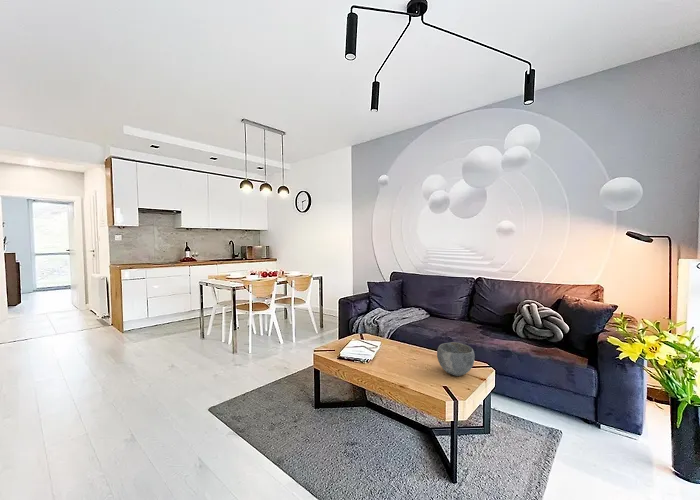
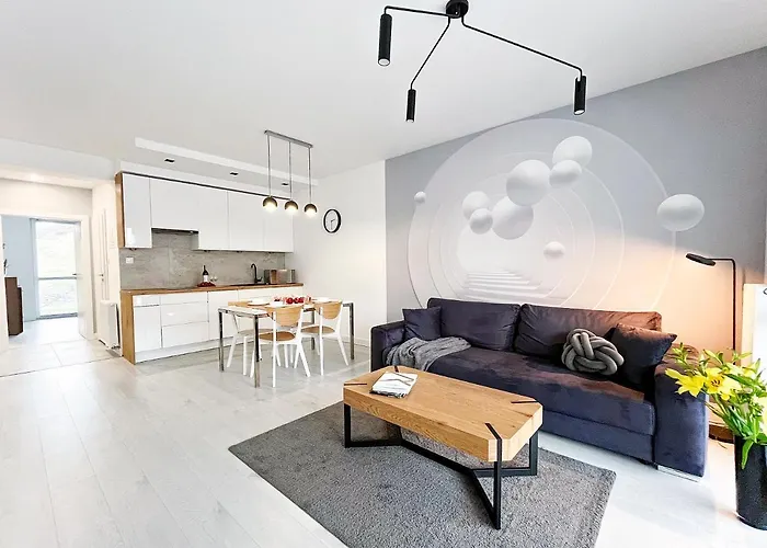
- bowl [436,341,476,377]
